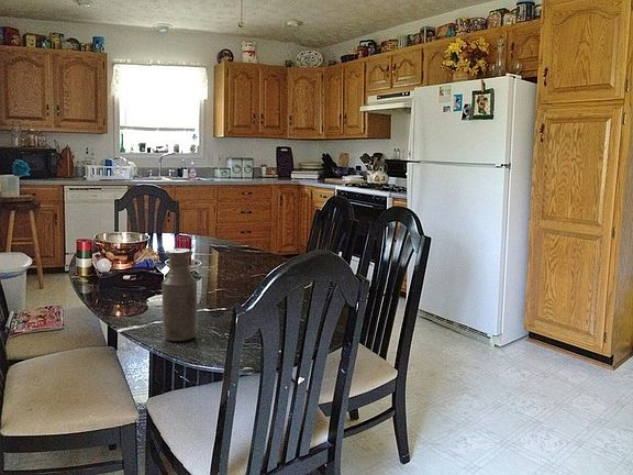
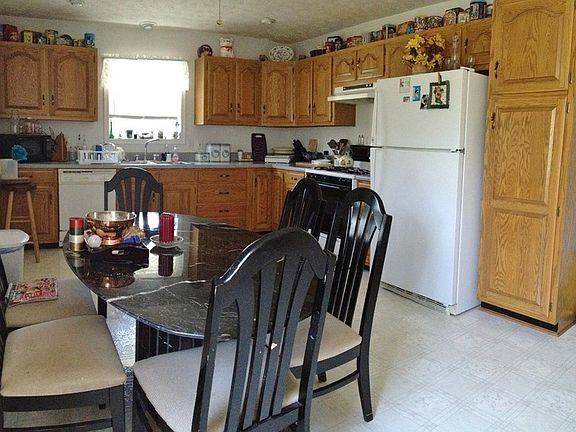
- bottle [160,247,198,342]
